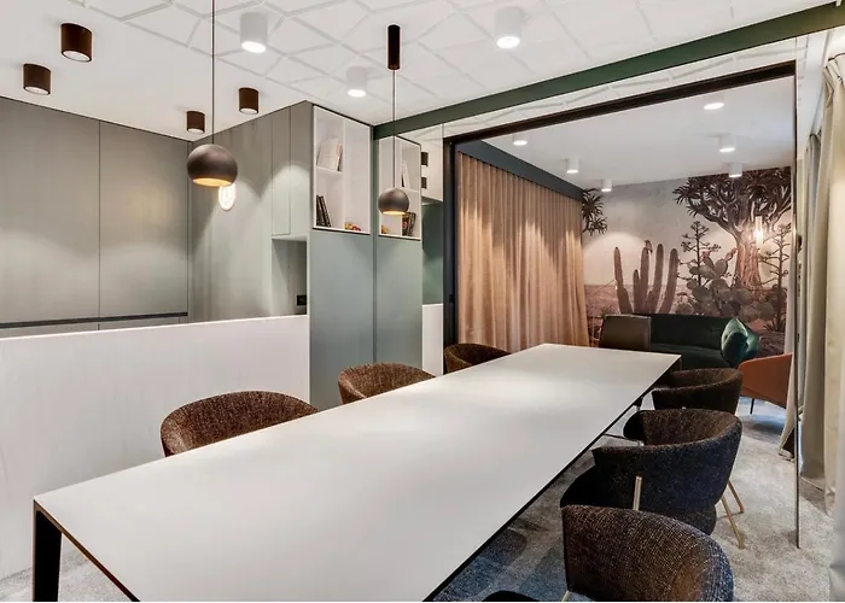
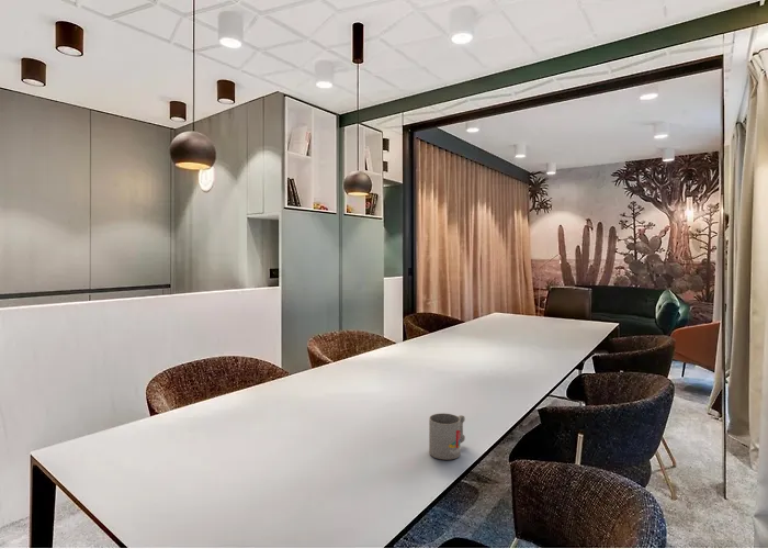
+ mug [428,413,466,461]
